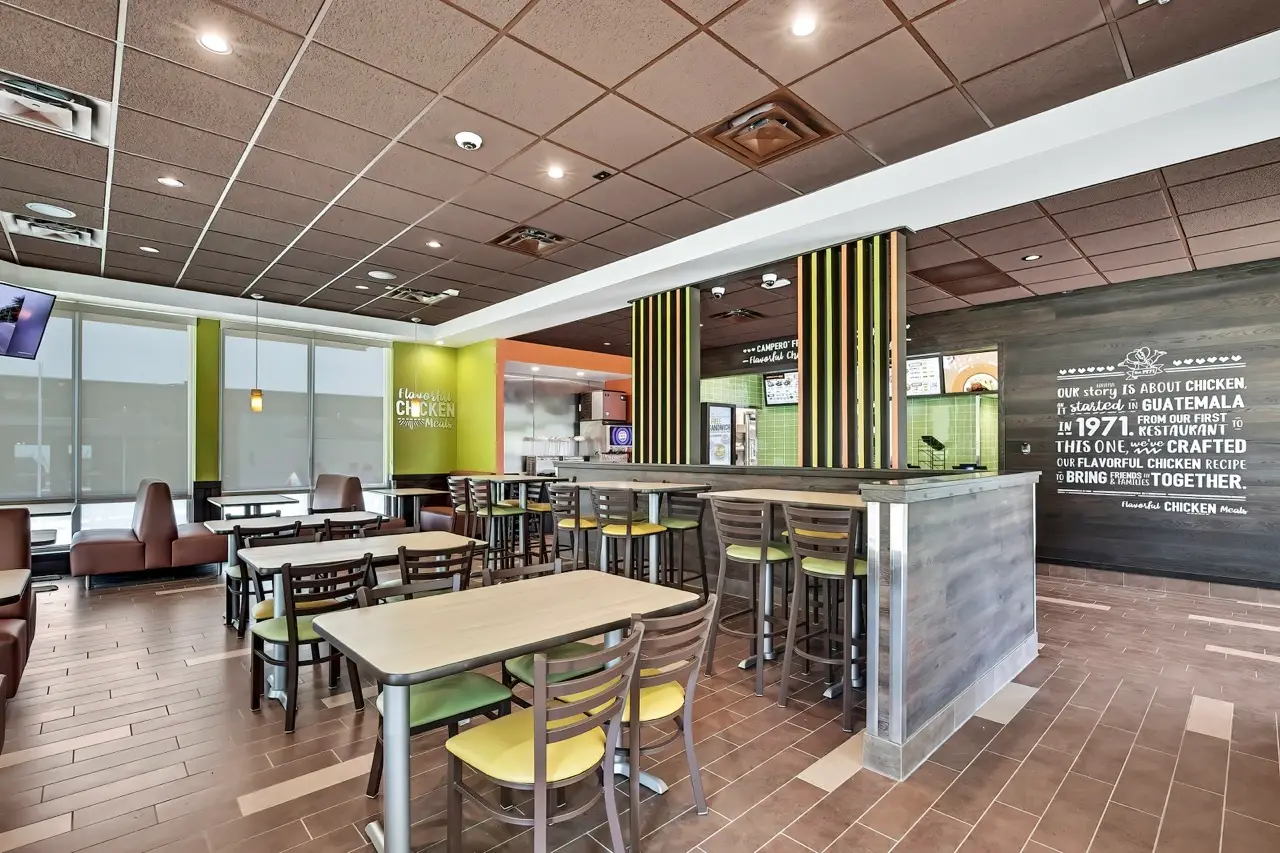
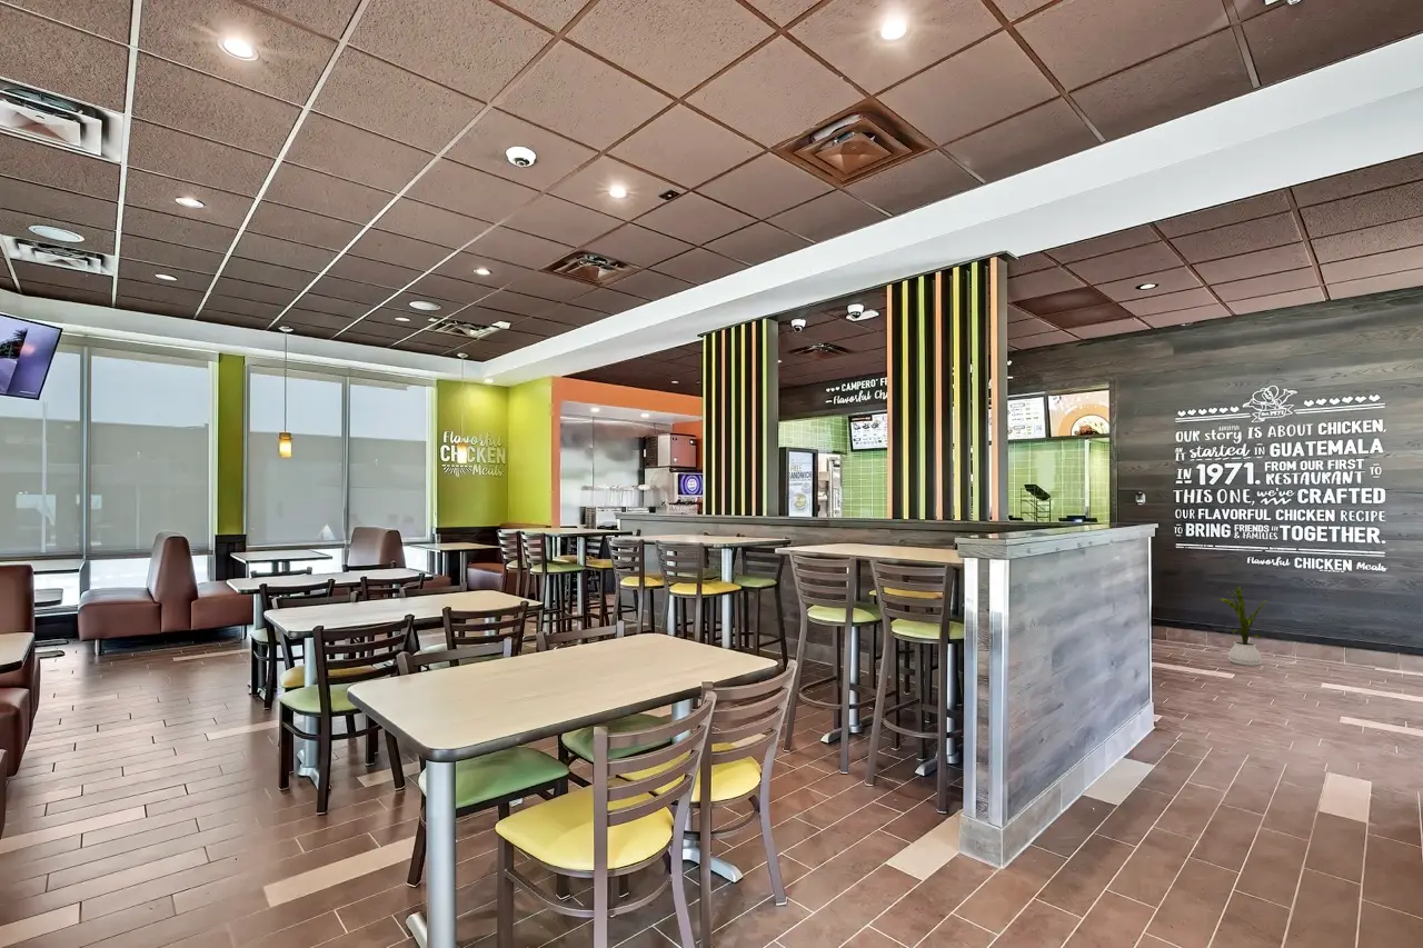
+ house plant [1218,586,1268,667]
